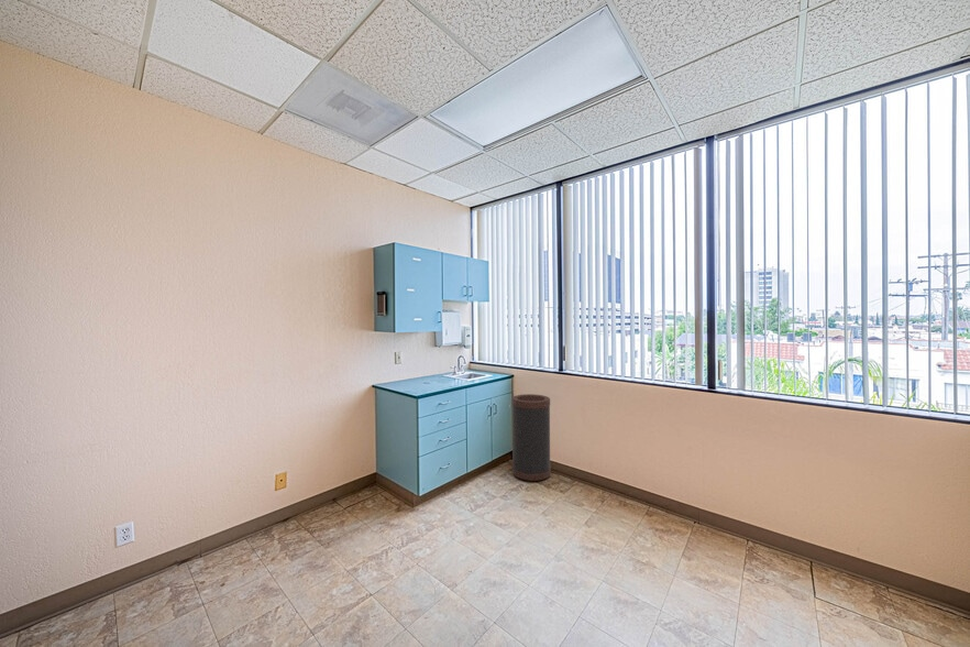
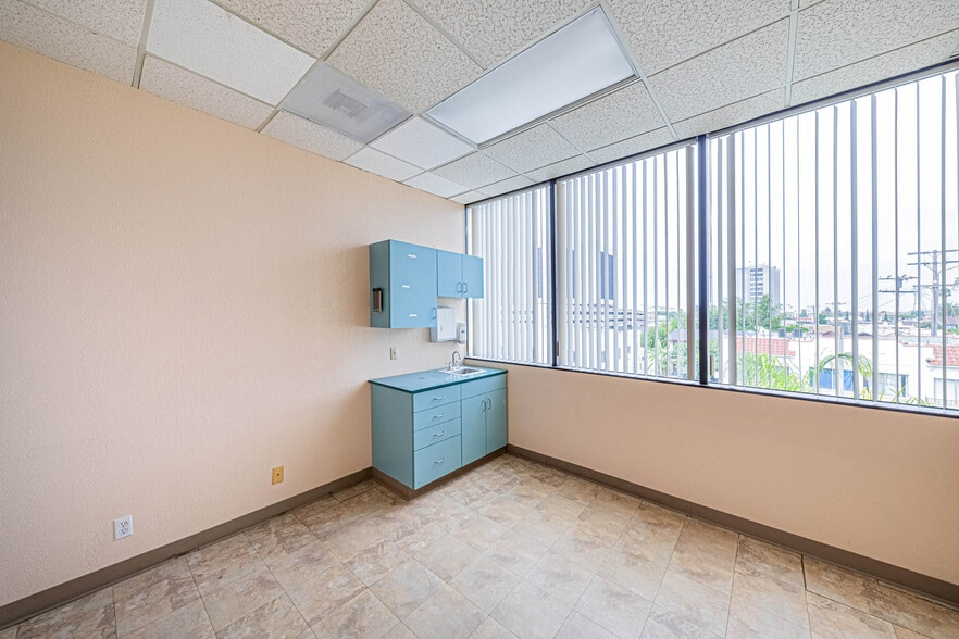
- trash can [511,393,552,482]
